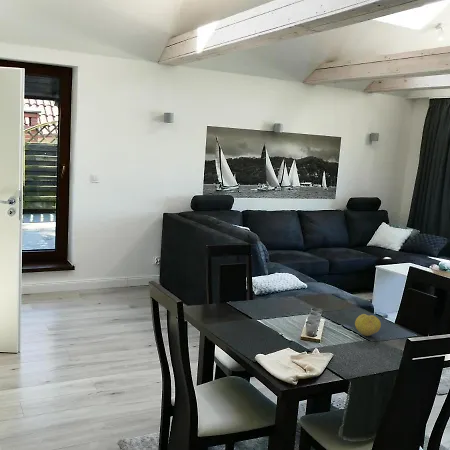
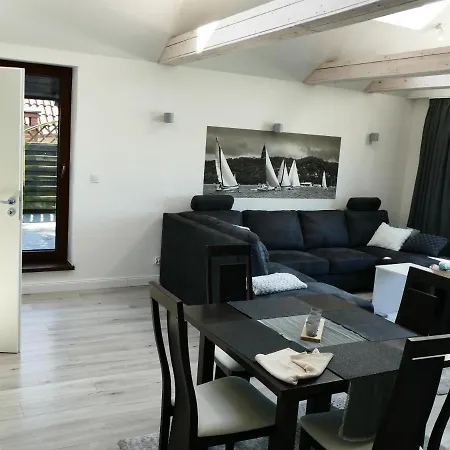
- fruit [354,313,382,337]
